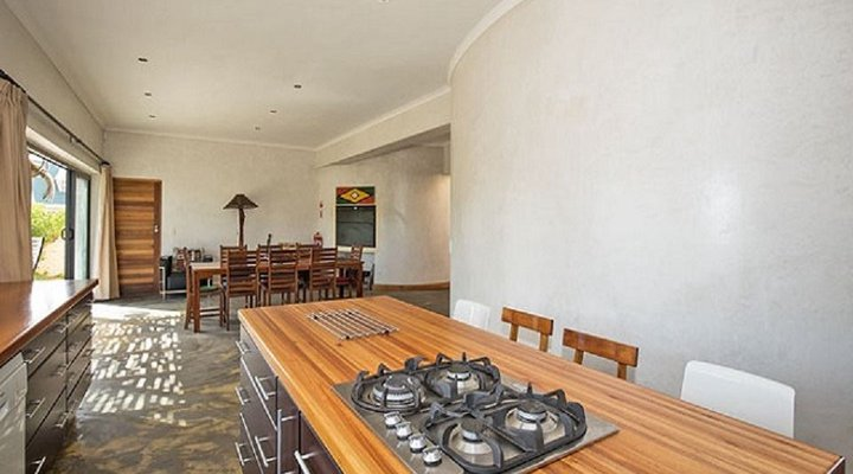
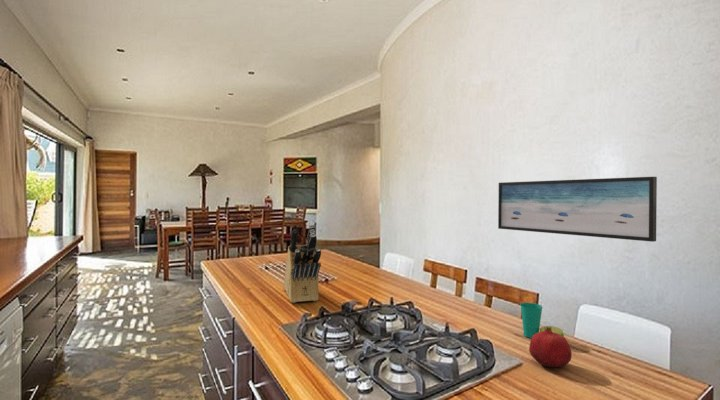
+ knife block [283,223,322,304]
+ fruit [528,326,573,368]
+ wall art [497,176,658,243]
+ cup [519,302,565,339]
